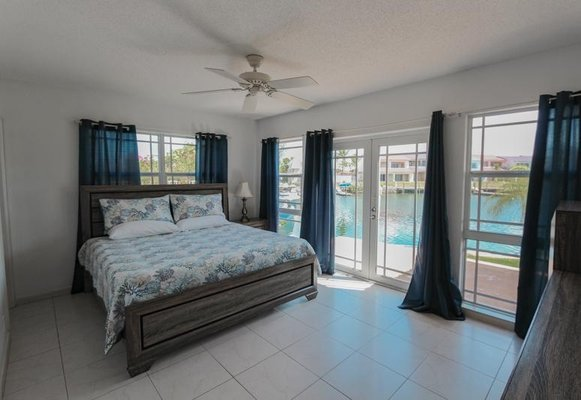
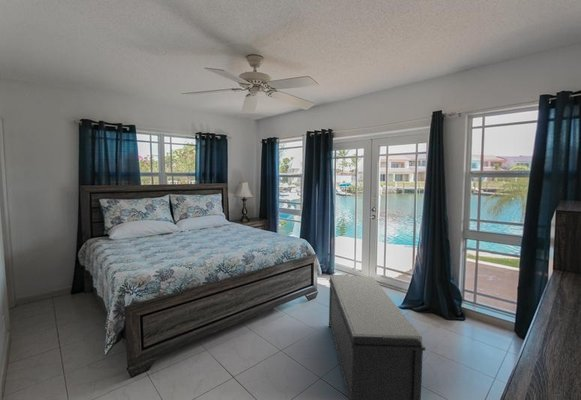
+ bench [328,274,426,400]
